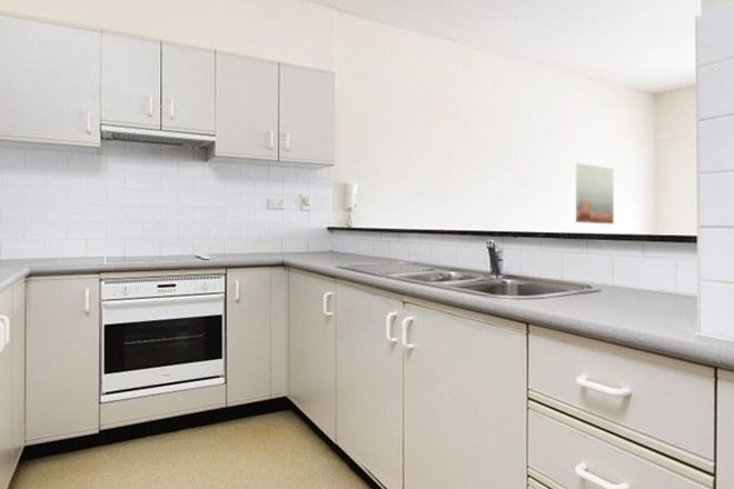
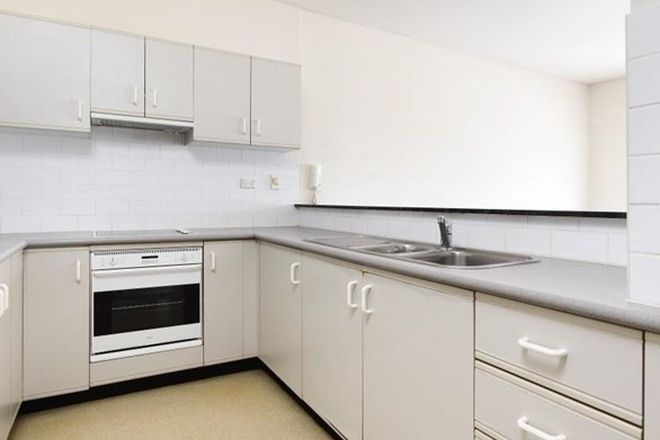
- wall art [575,162,615,224]
